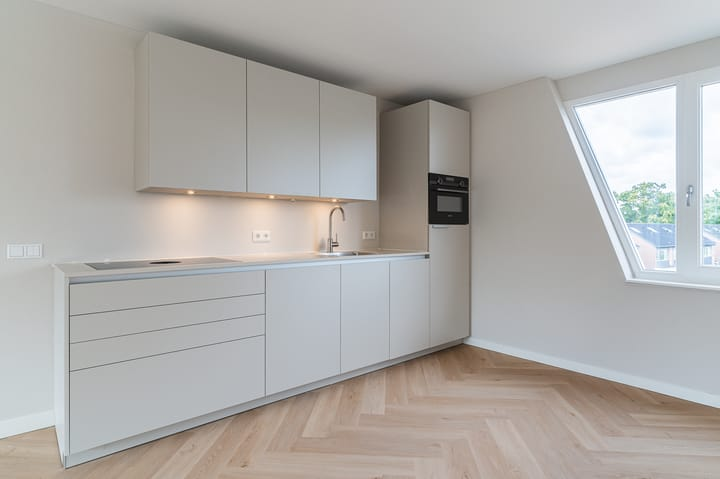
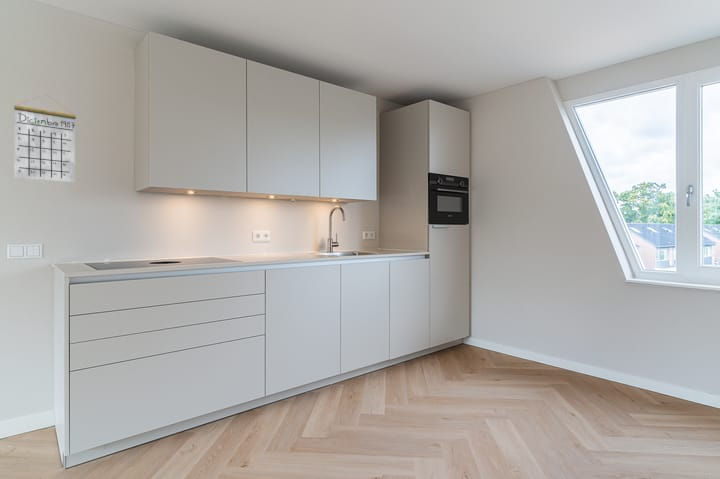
+ calendar [13,93,77,183]
